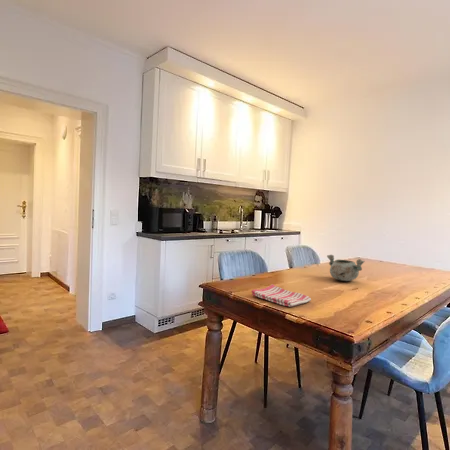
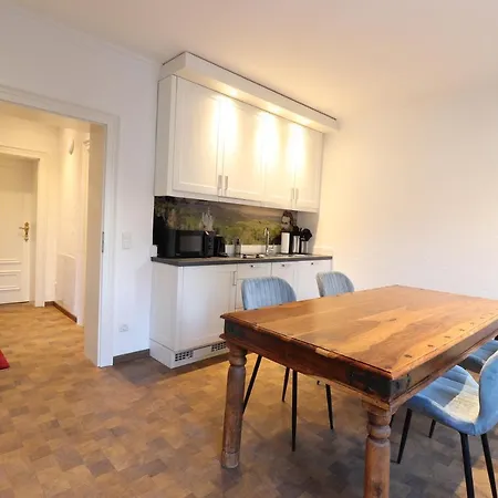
- dish towel [251,283,312,308]
- decorative bowl [326,254,366,282]
